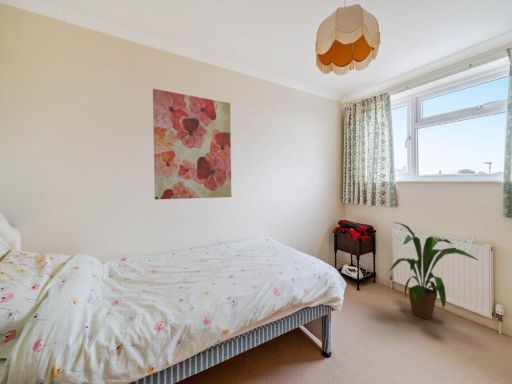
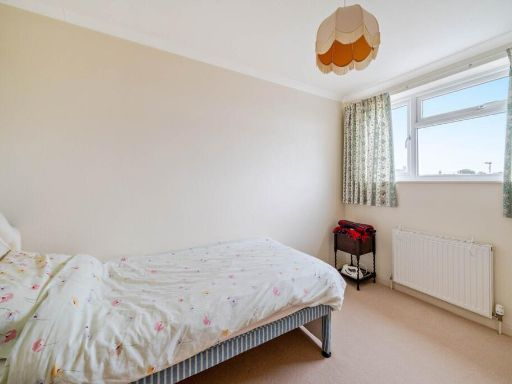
- house plant [388,221,480,320]
- wall art [152,88,232,200]
